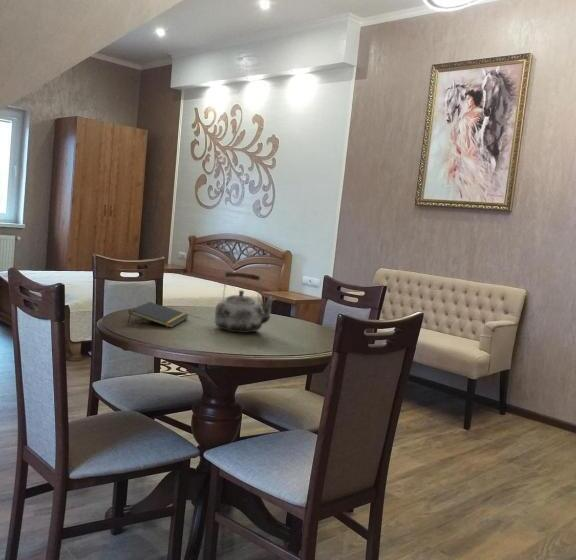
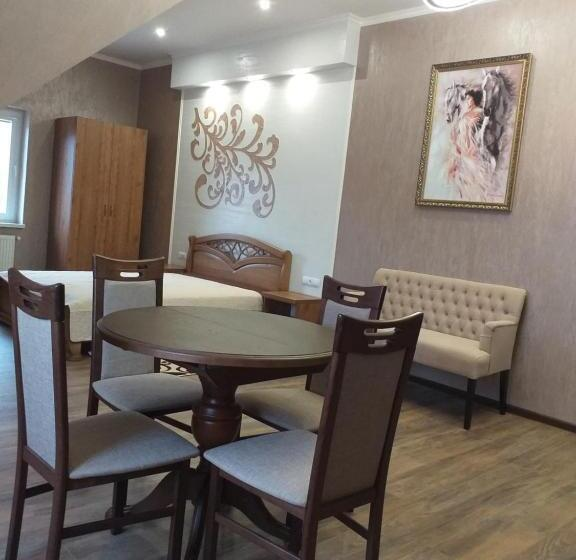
- notepad [127,301,189,329]
- kettle [214,270,277,334]
